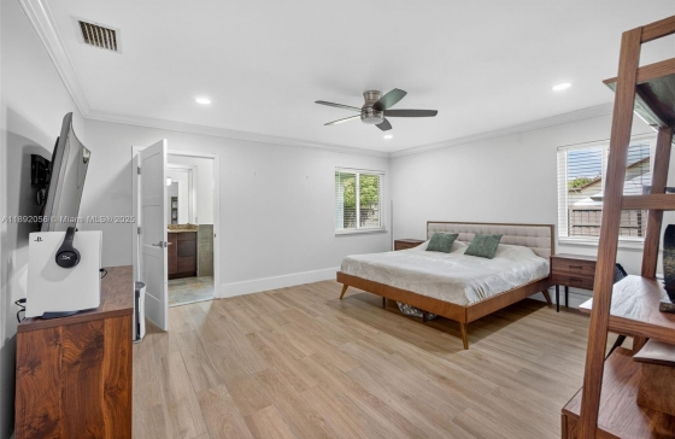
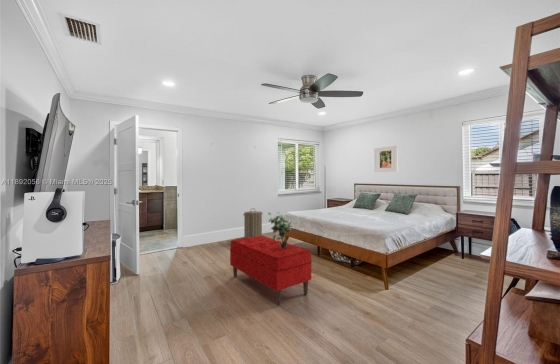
+ bench [229,235,313,306]
+ potted plant [267,211,294,248]
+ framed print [373,145,399,173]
+ laundry hamper [242,207,264,238]
